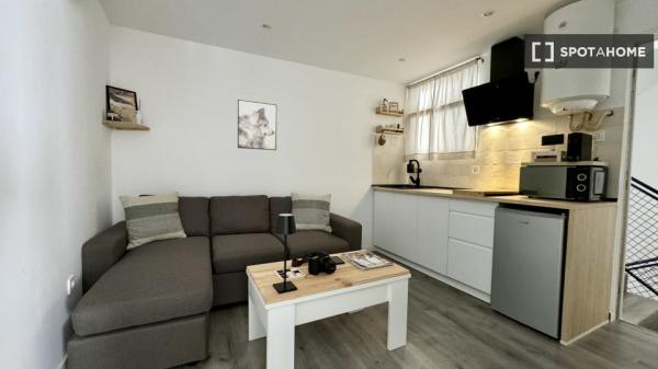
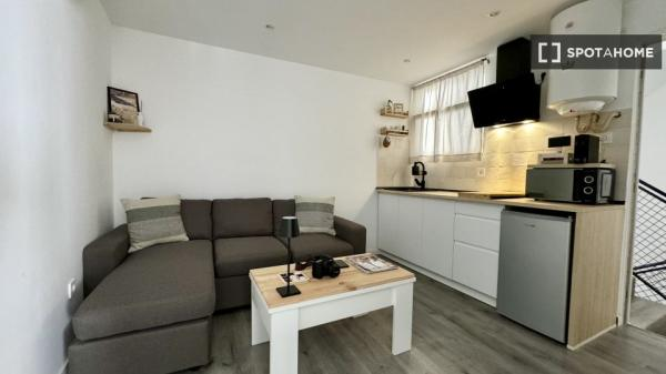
- wall art [237,99,277,151]
